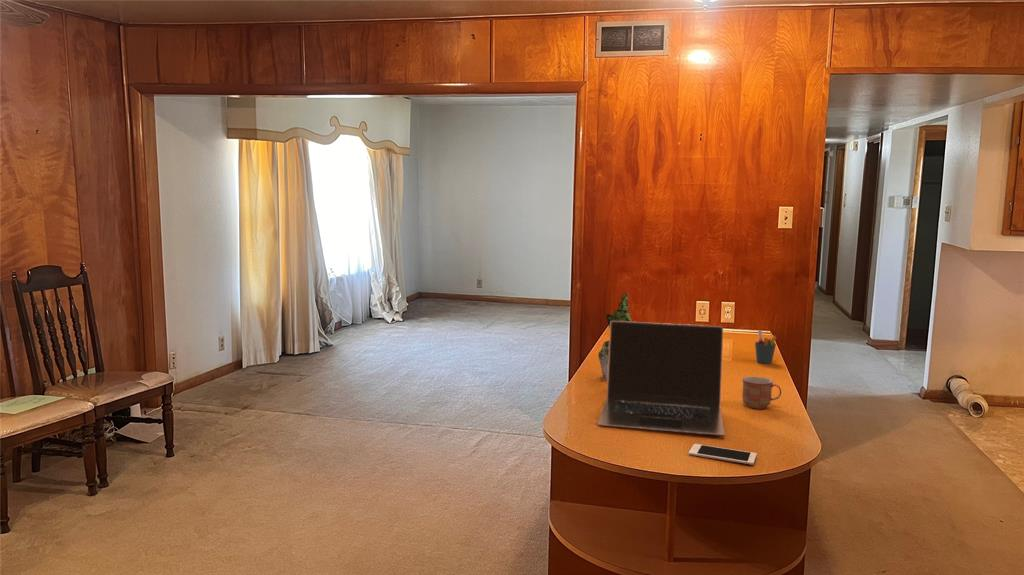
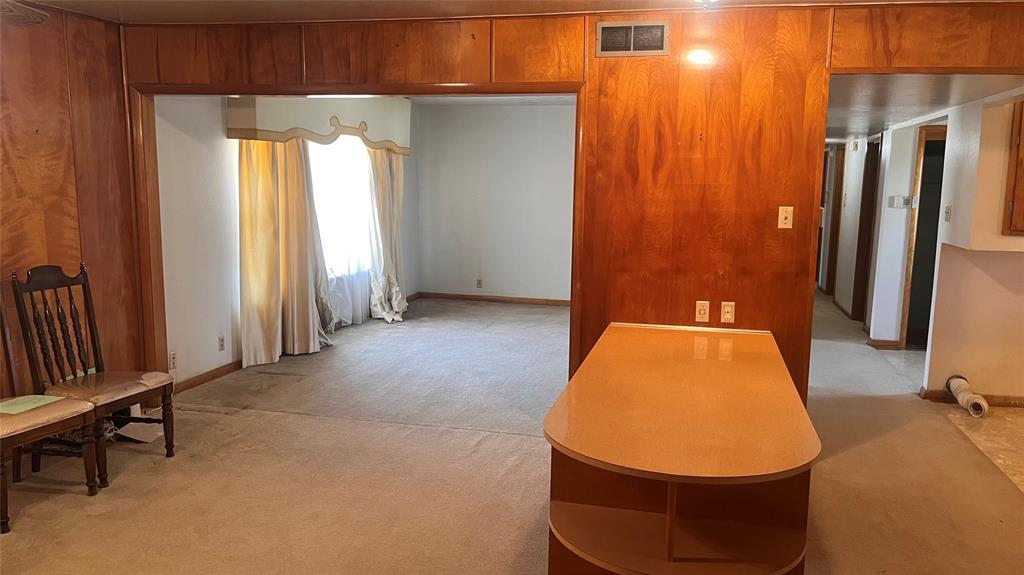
- cell phone [688,443,758,466]
- laptop [597,321,726,436]
- mug [741,376,782,410]
- pen holder [754,329,778,365]
- potted plant [597,292,633,382]
